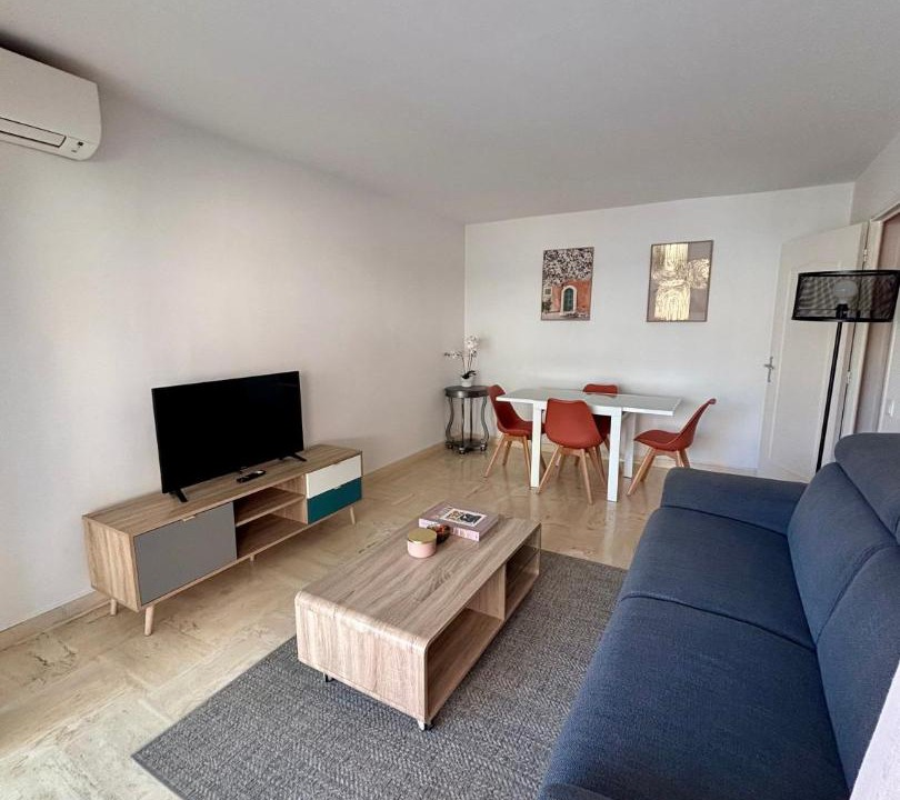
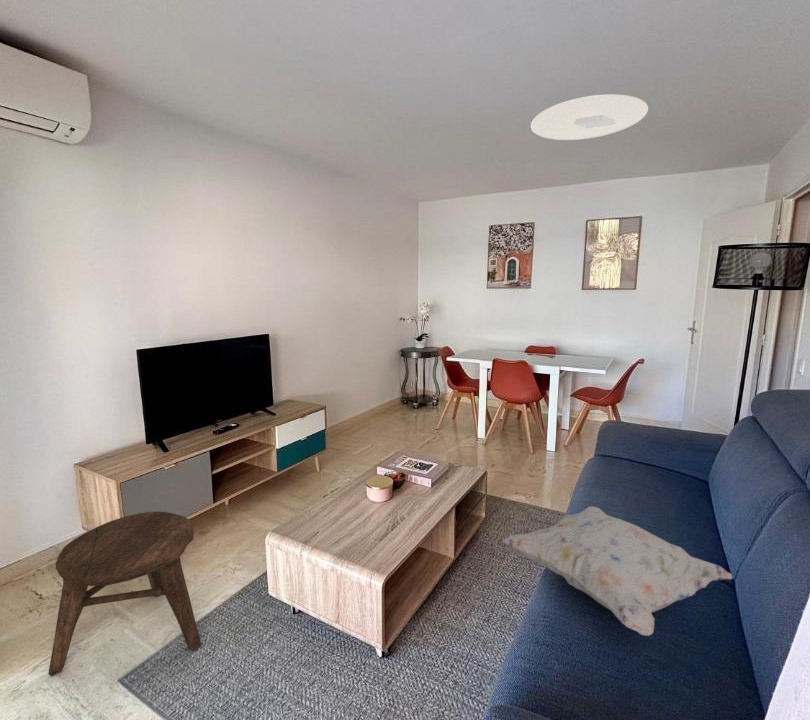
+ ceiling light [530,93,649,141]
+ decorative pillow [502,505,733,637]
+ stool [47,511,202,677]
